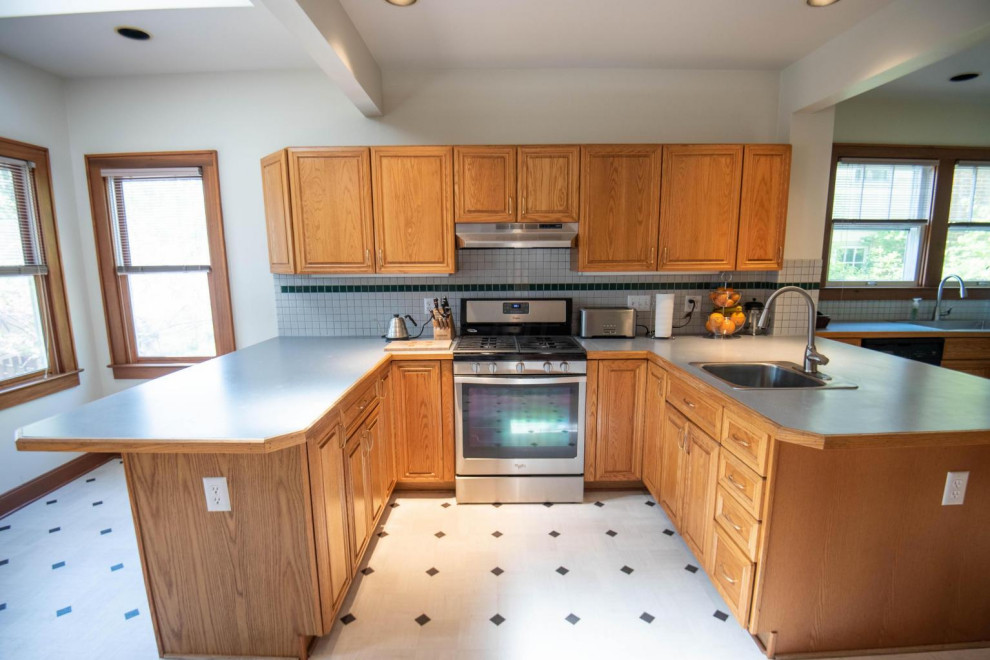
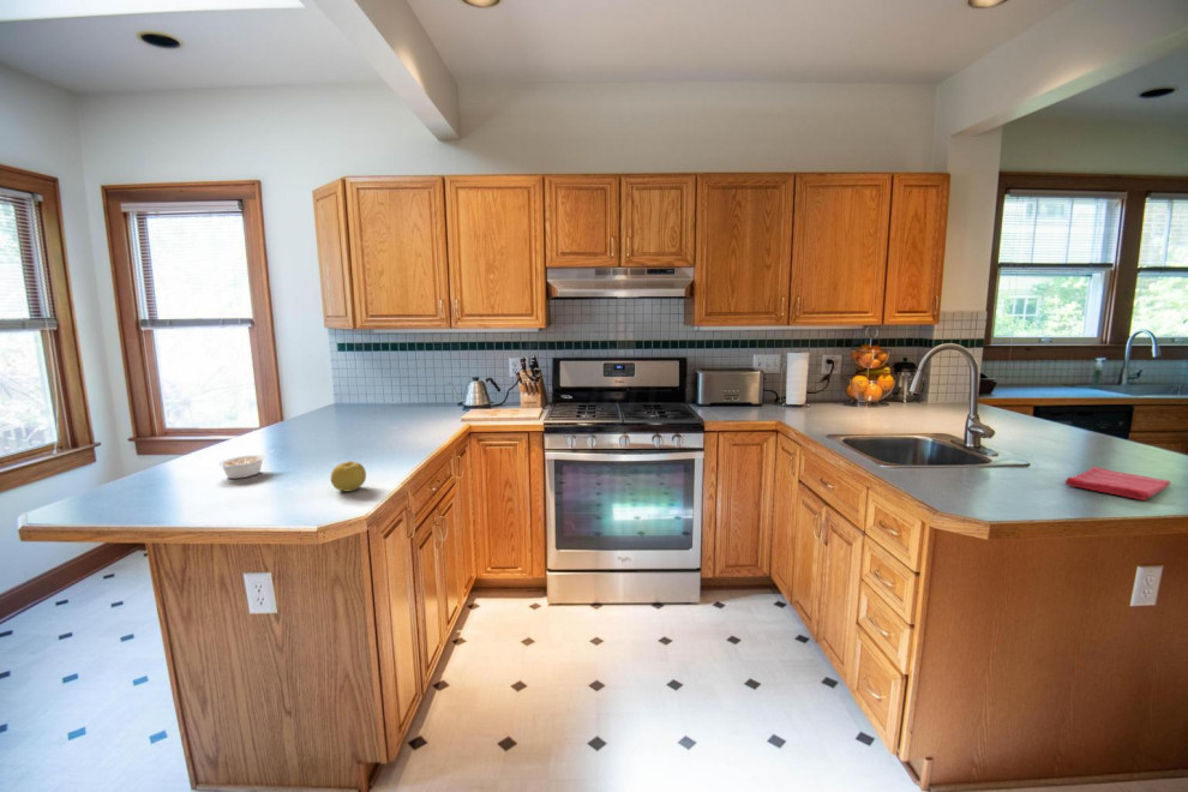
+ legume [217,450,274,480]
+ dish towel [1063,464,1171,502]
+ fruit [330,460,367,492]
